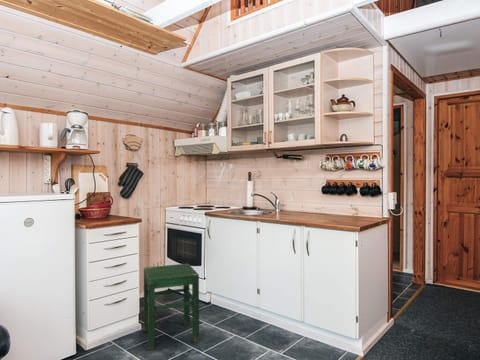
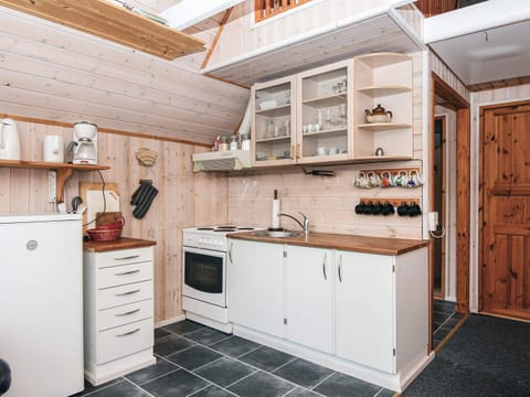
- stool [143,263,200,351]
